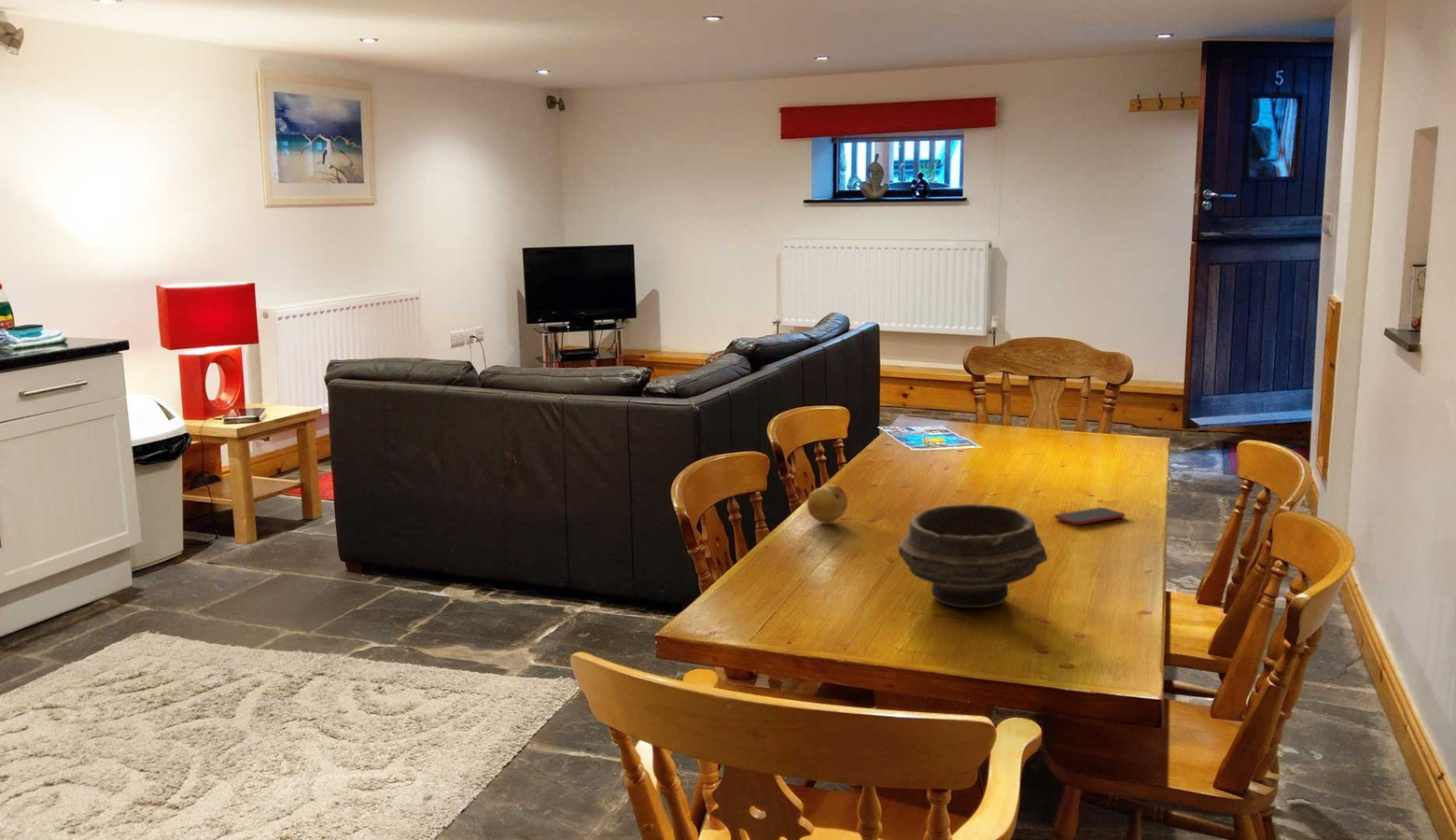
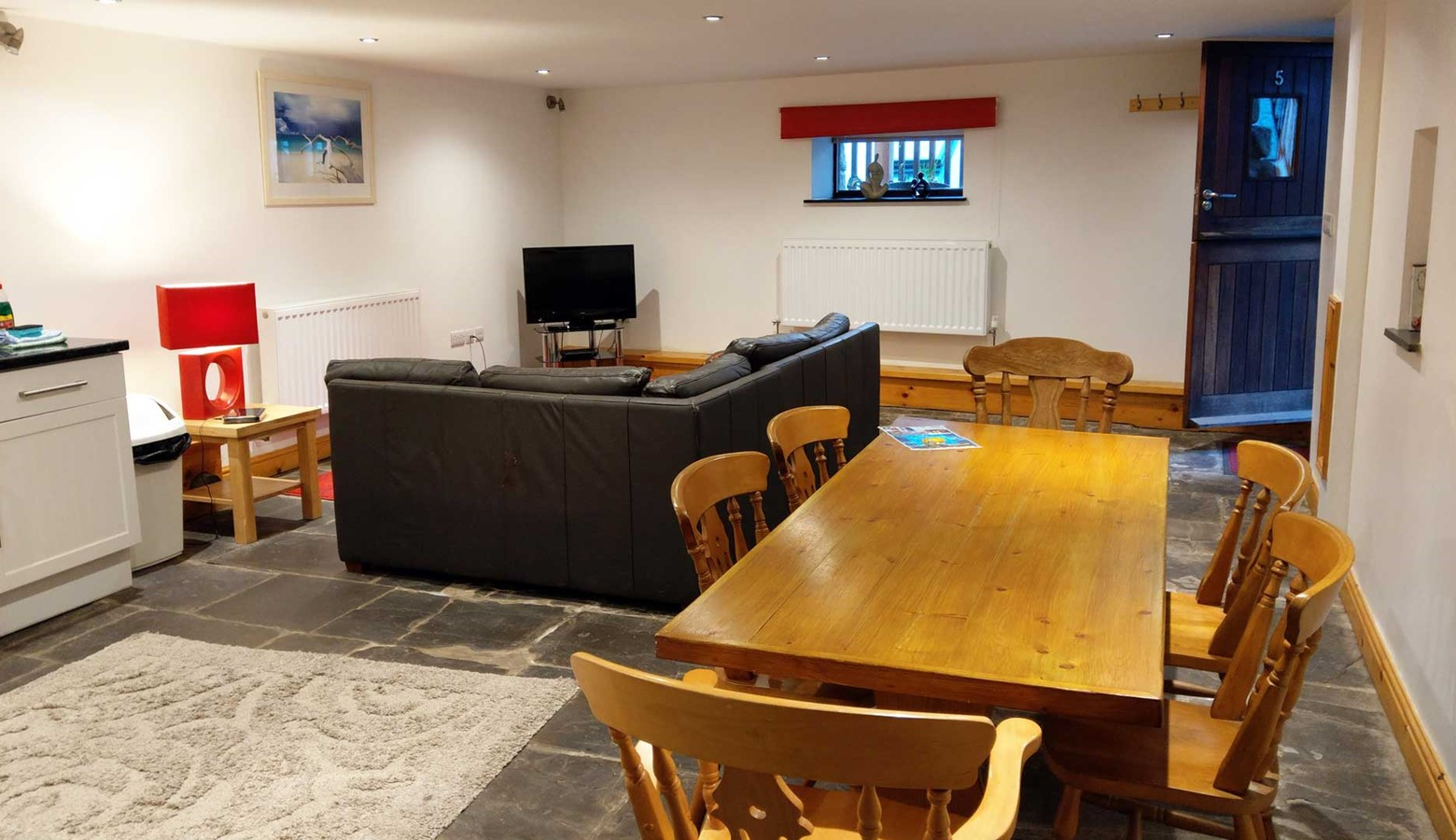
- fruit [806,483,848,524]
- bowl [898,503,1048,609]
- smartphone [1054,507,1127,525]
